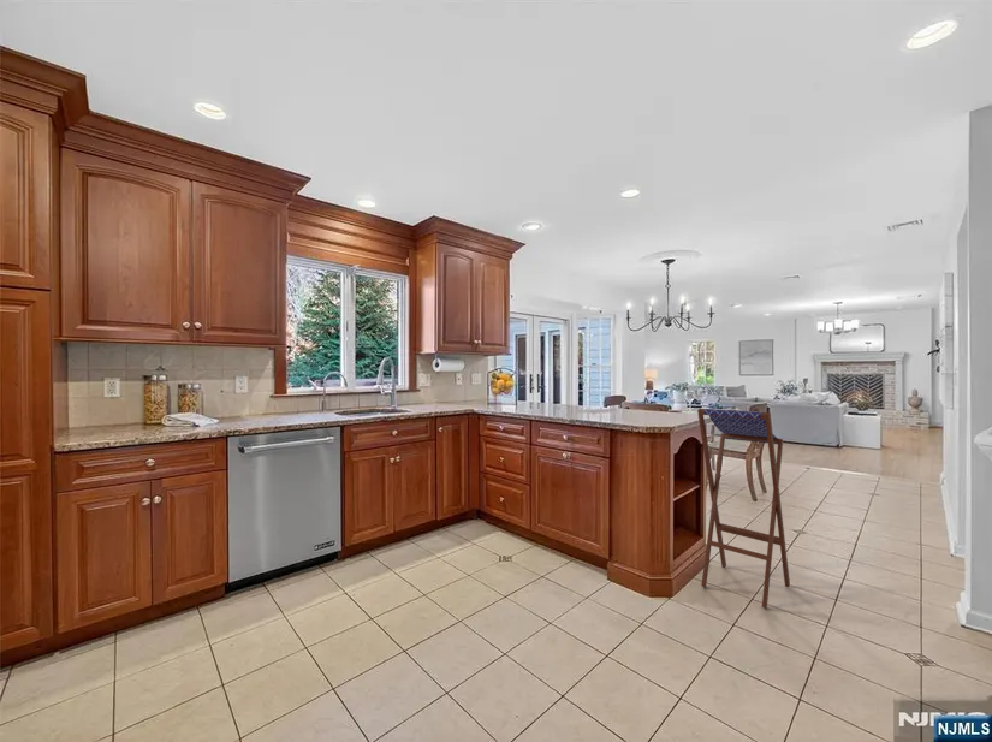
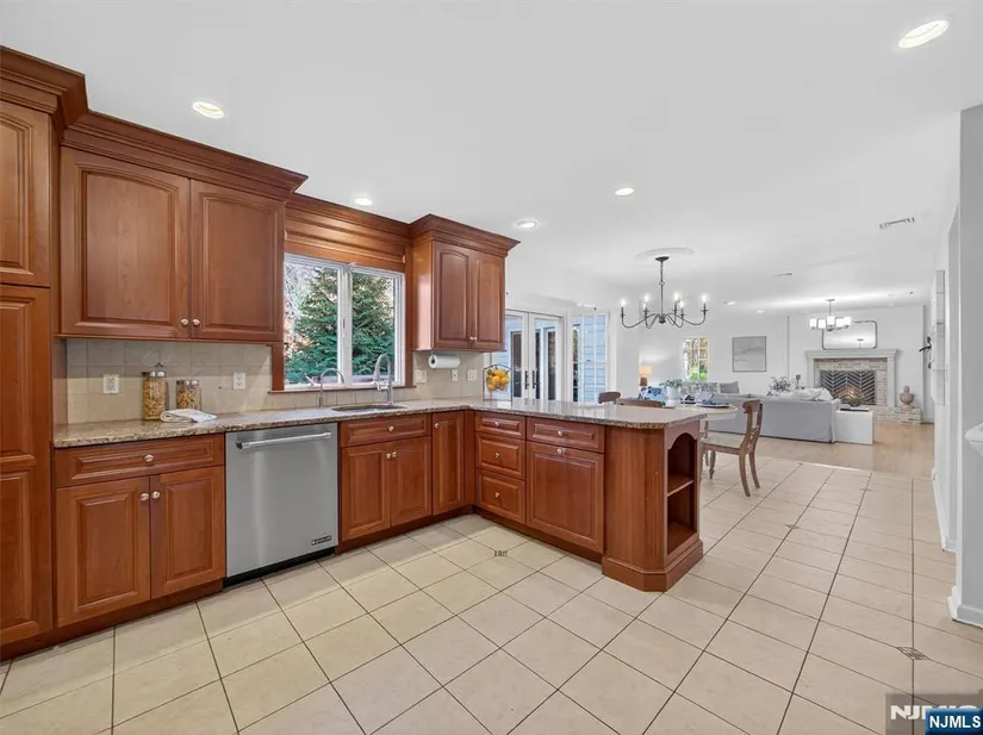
- stool [696,408,791,609]
